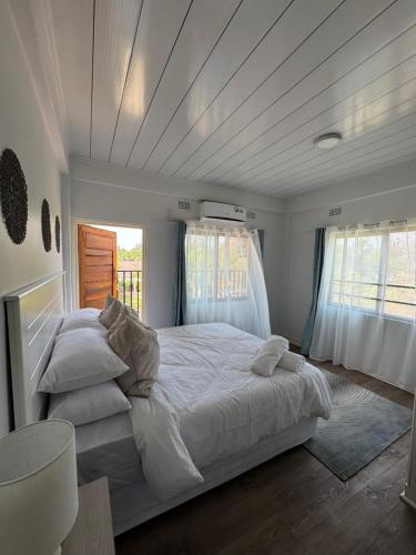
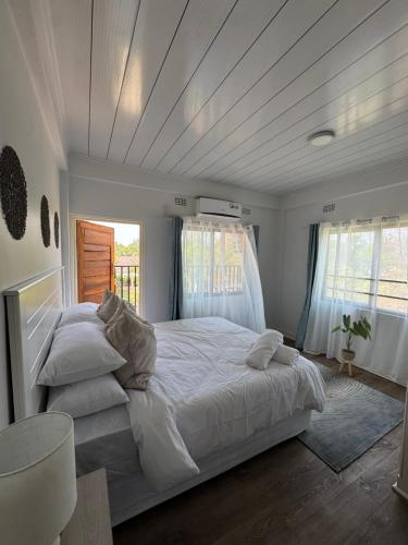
+ house plant [330,314,372,377]
